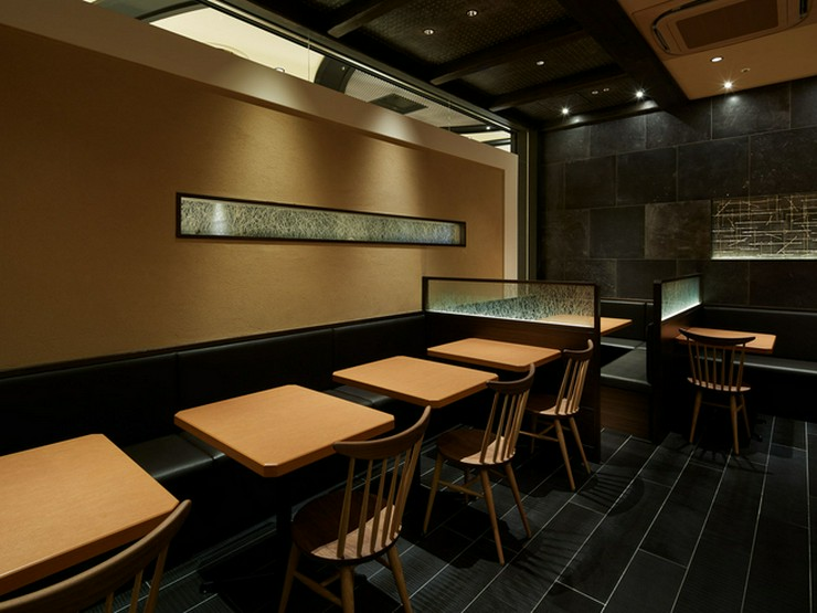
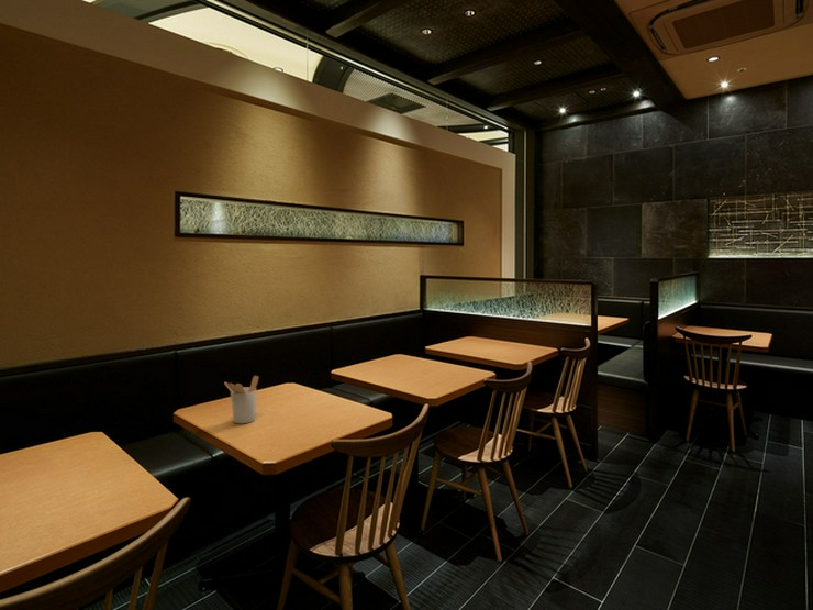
+ utensil holder [223,375,259,424]
